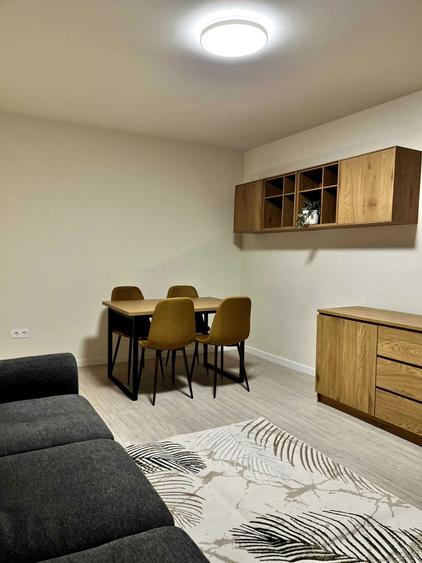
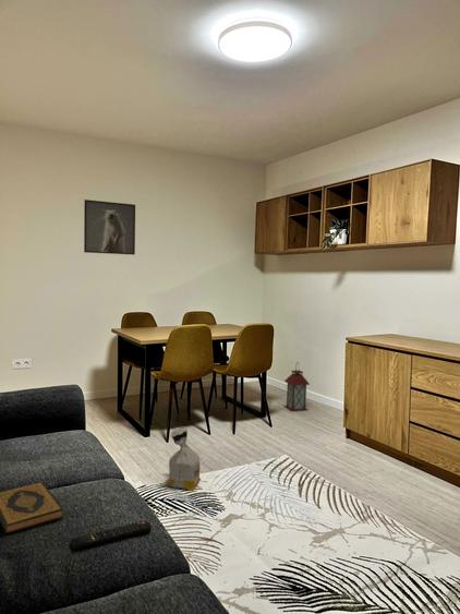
+ remote control [70,519,153,550]
+ bag [166,425,202,492]
+ lantern [282,361,311,412]
+ hardback book [0,480,64,534]
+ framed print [83,198,136,256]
